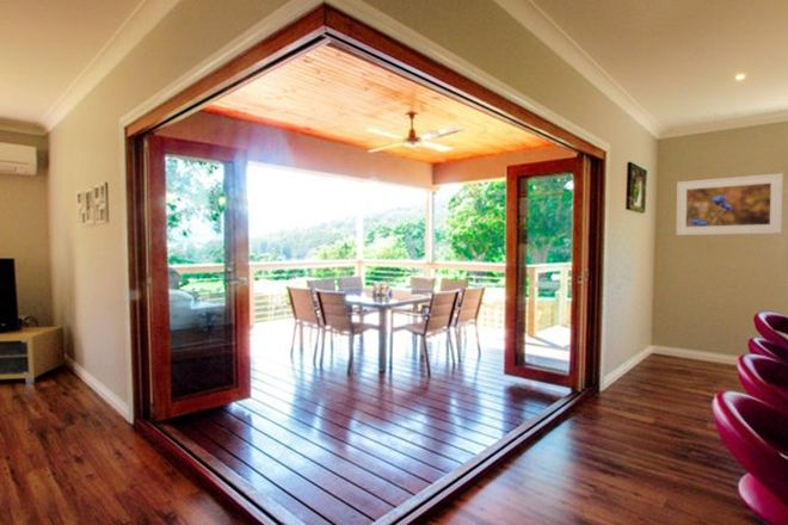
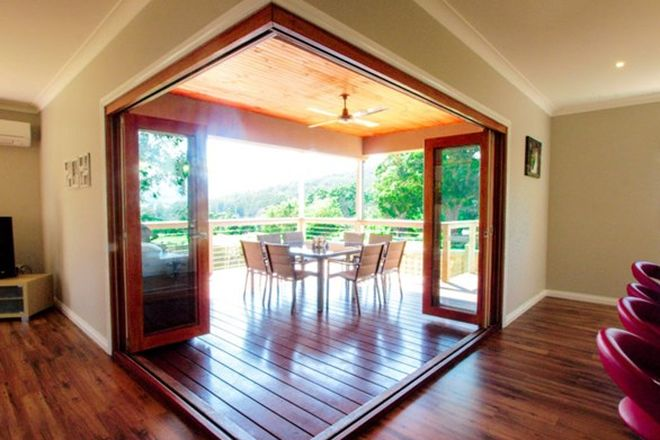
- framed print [676,172,784,236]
